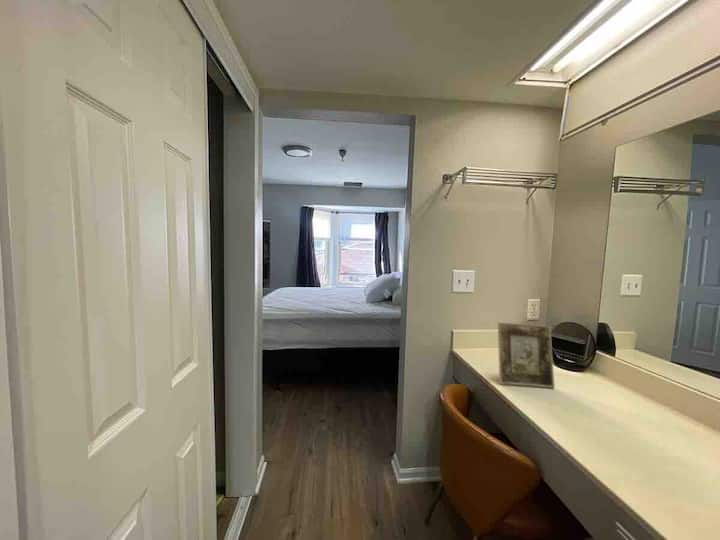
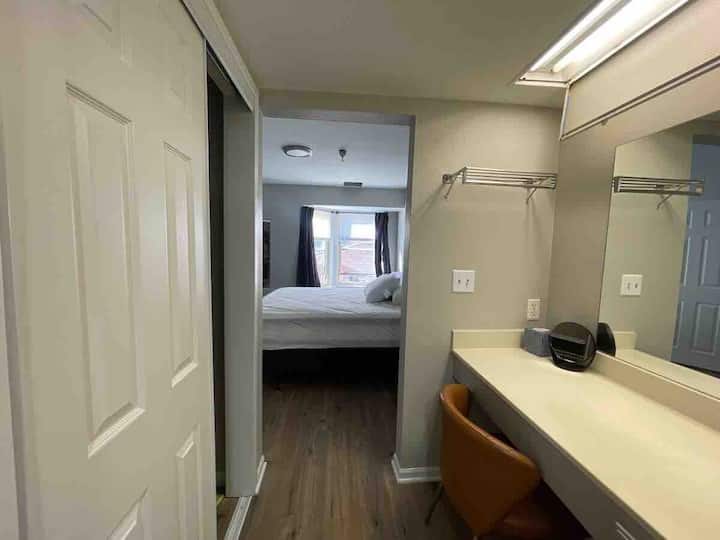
- picture frame [497,321,556,389]
